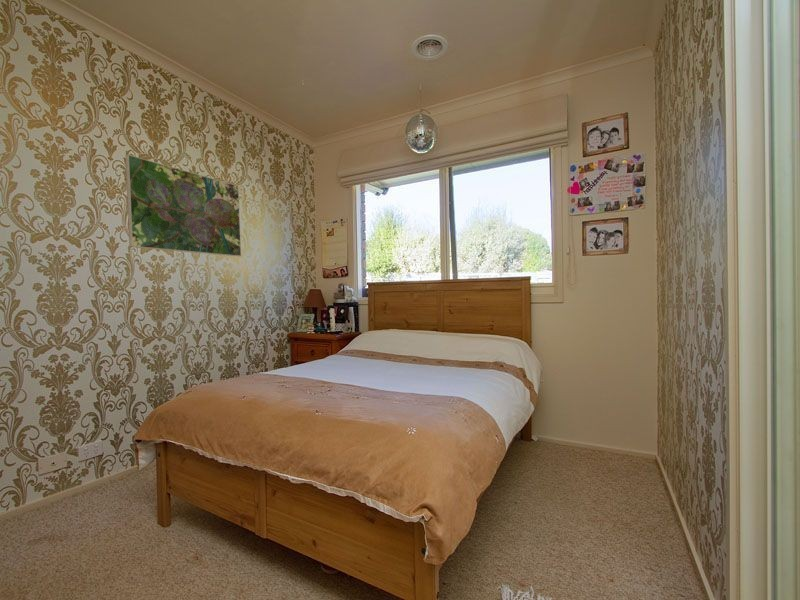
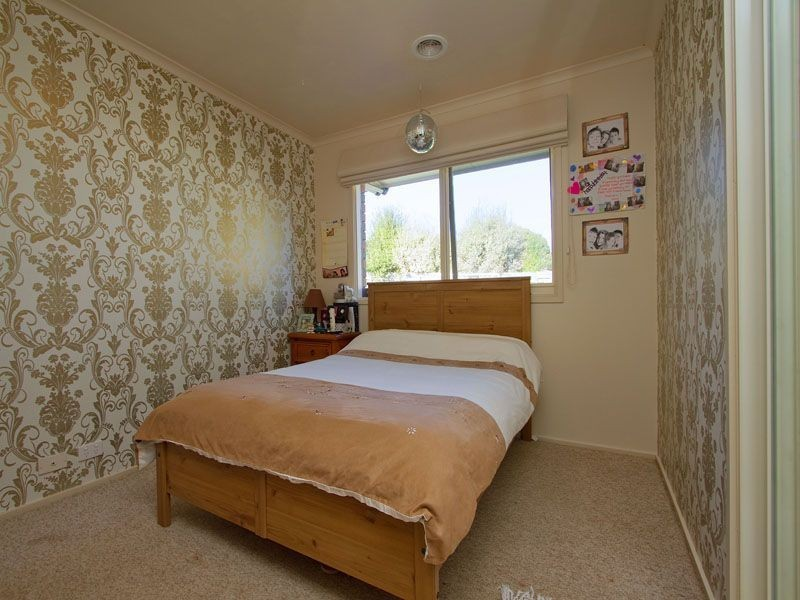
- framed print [125,154,242,257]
